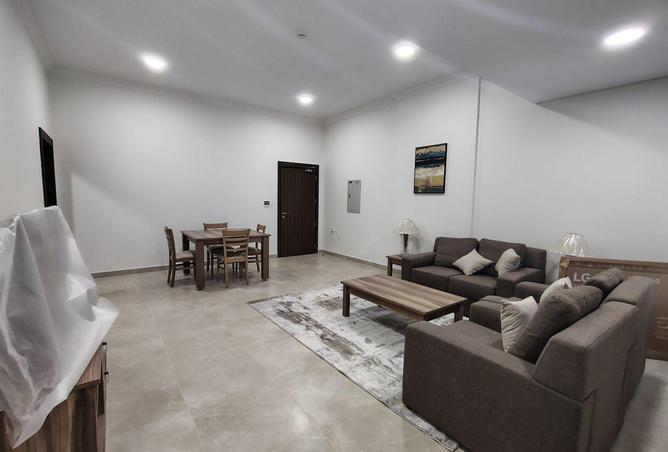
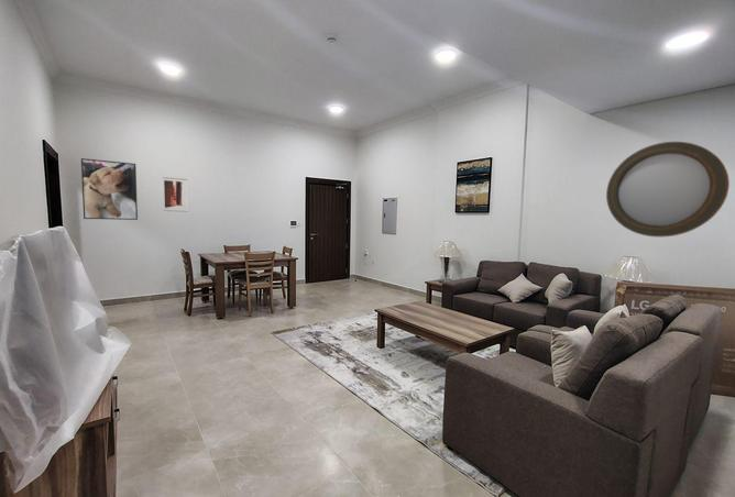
+ home mirror [605,141,731,238]
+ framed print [80,157,139,221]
+ wall art [162,176,189,213]
